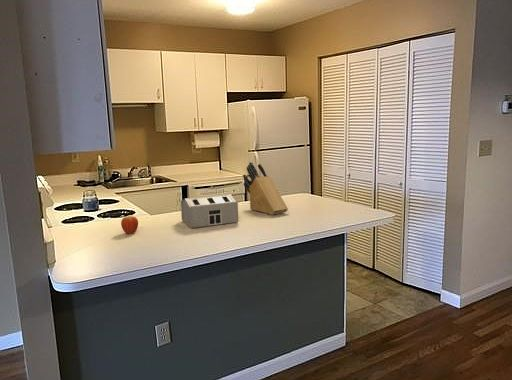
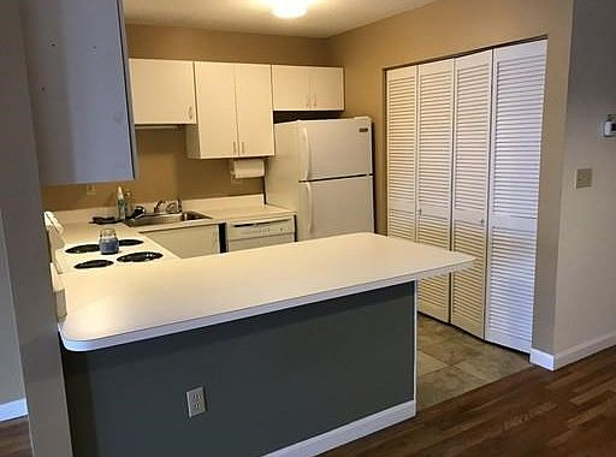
- fruit [120,215,139,235]
- knife block [242,161,289,216]
- toaster [180,193,239,229]
